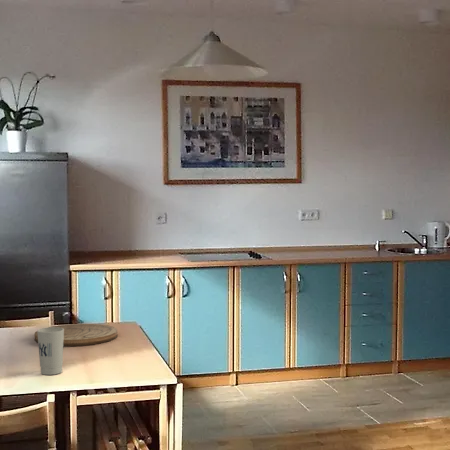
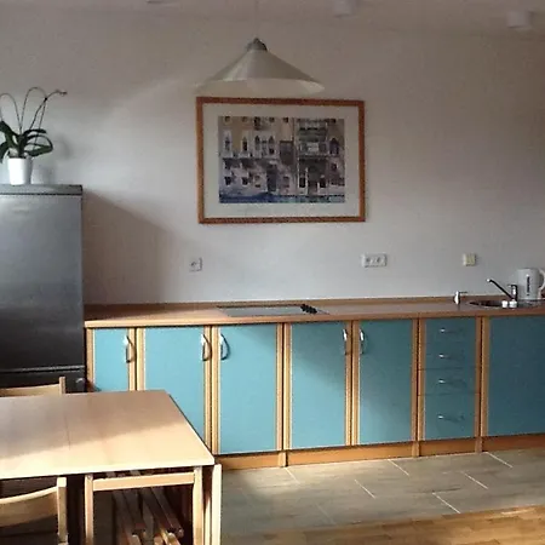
- cutting board [33,323,118,347]
- cup [36,326,64,376]
